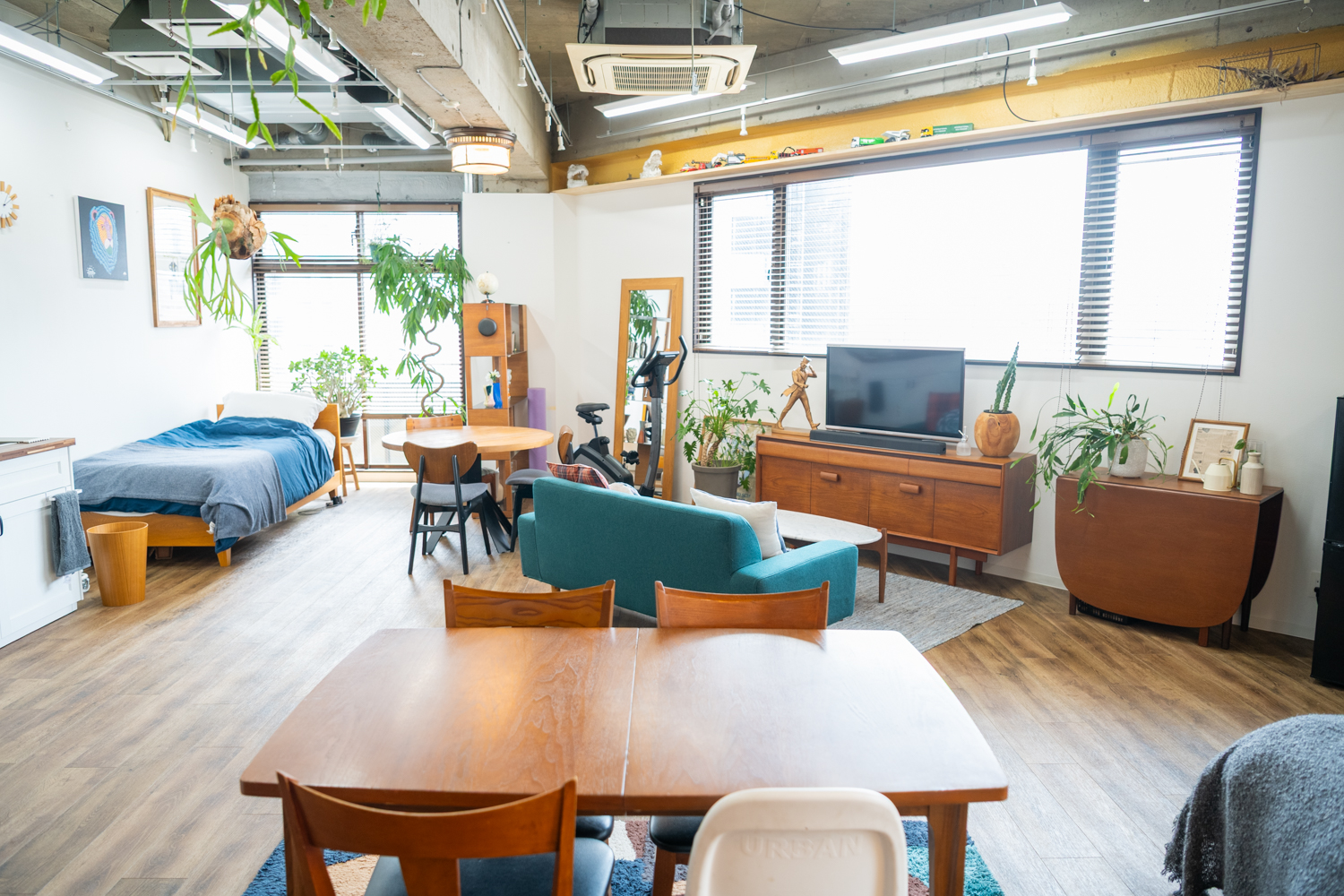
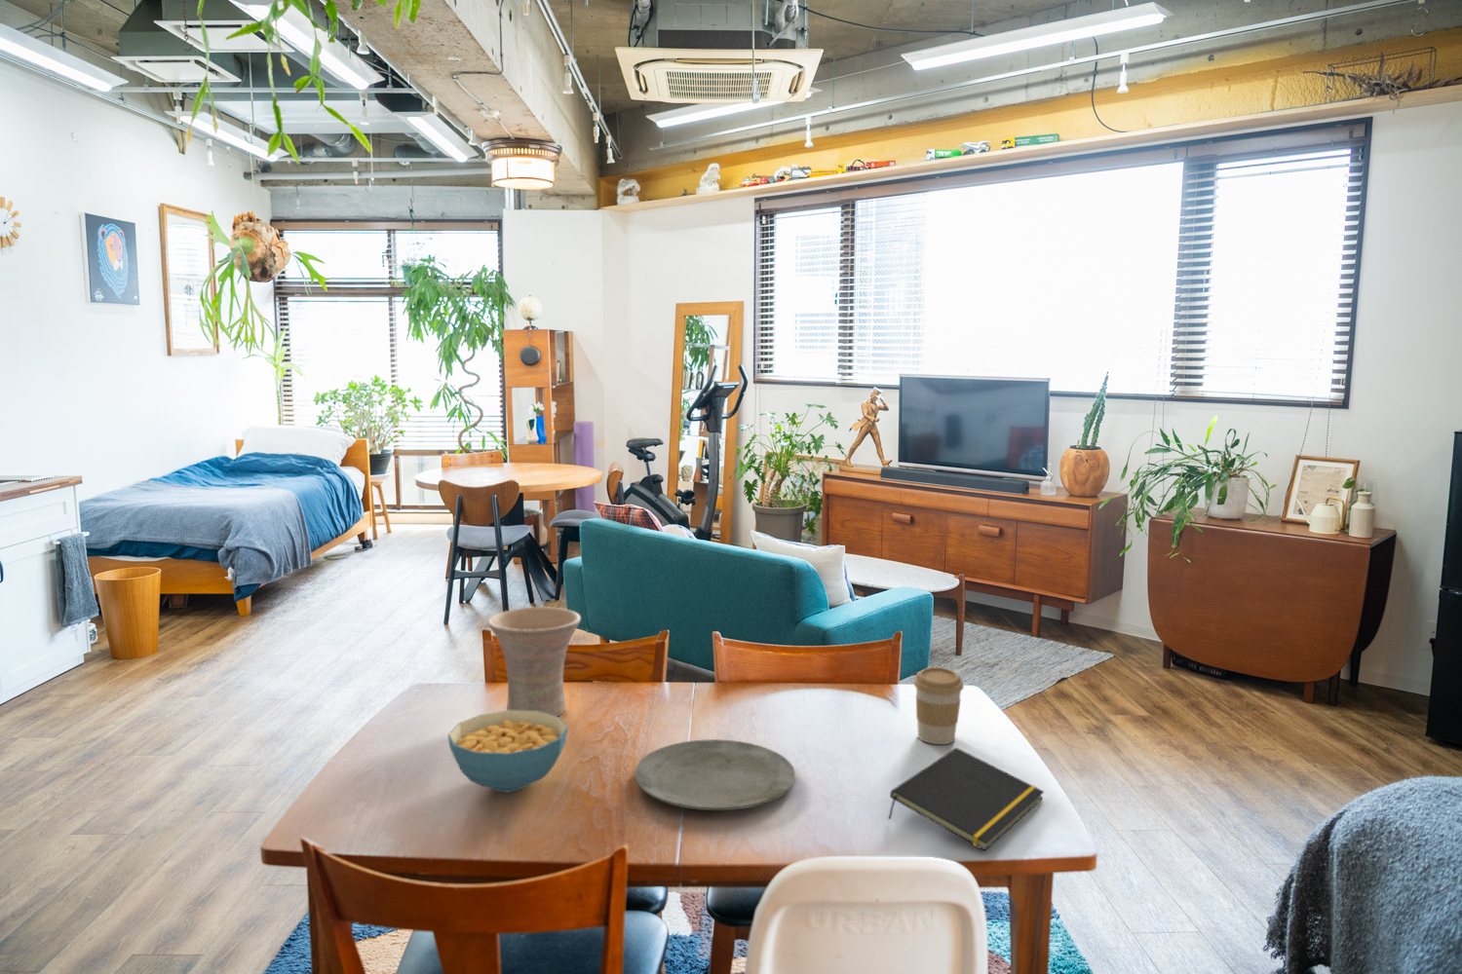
+ vase [487,605,582,716]
+ notepad [888,747,1045,851]
+ cereal bowl [447,710,569,792]
+ plate [633,738,796,811]
+ coffee cup [914,666,965,745]
